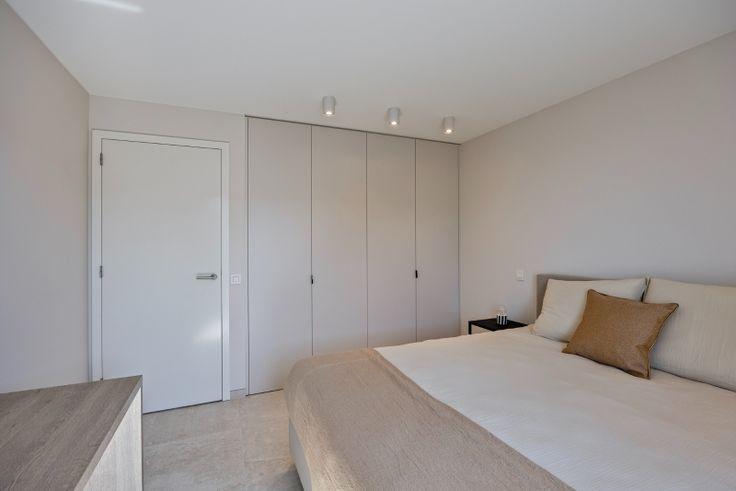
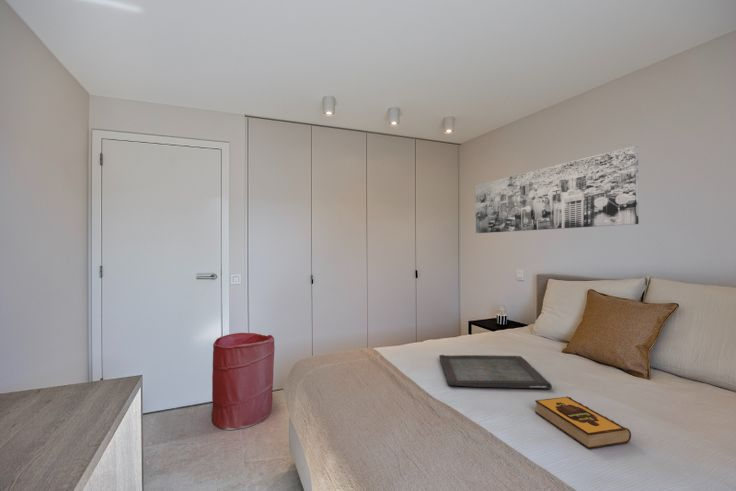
+ hardback book [534,395,632,450]
+ laundry hamper [211,332,276,431]
+ serving tray [438,354,553,390]
+ wall art [474,145,640,234]
